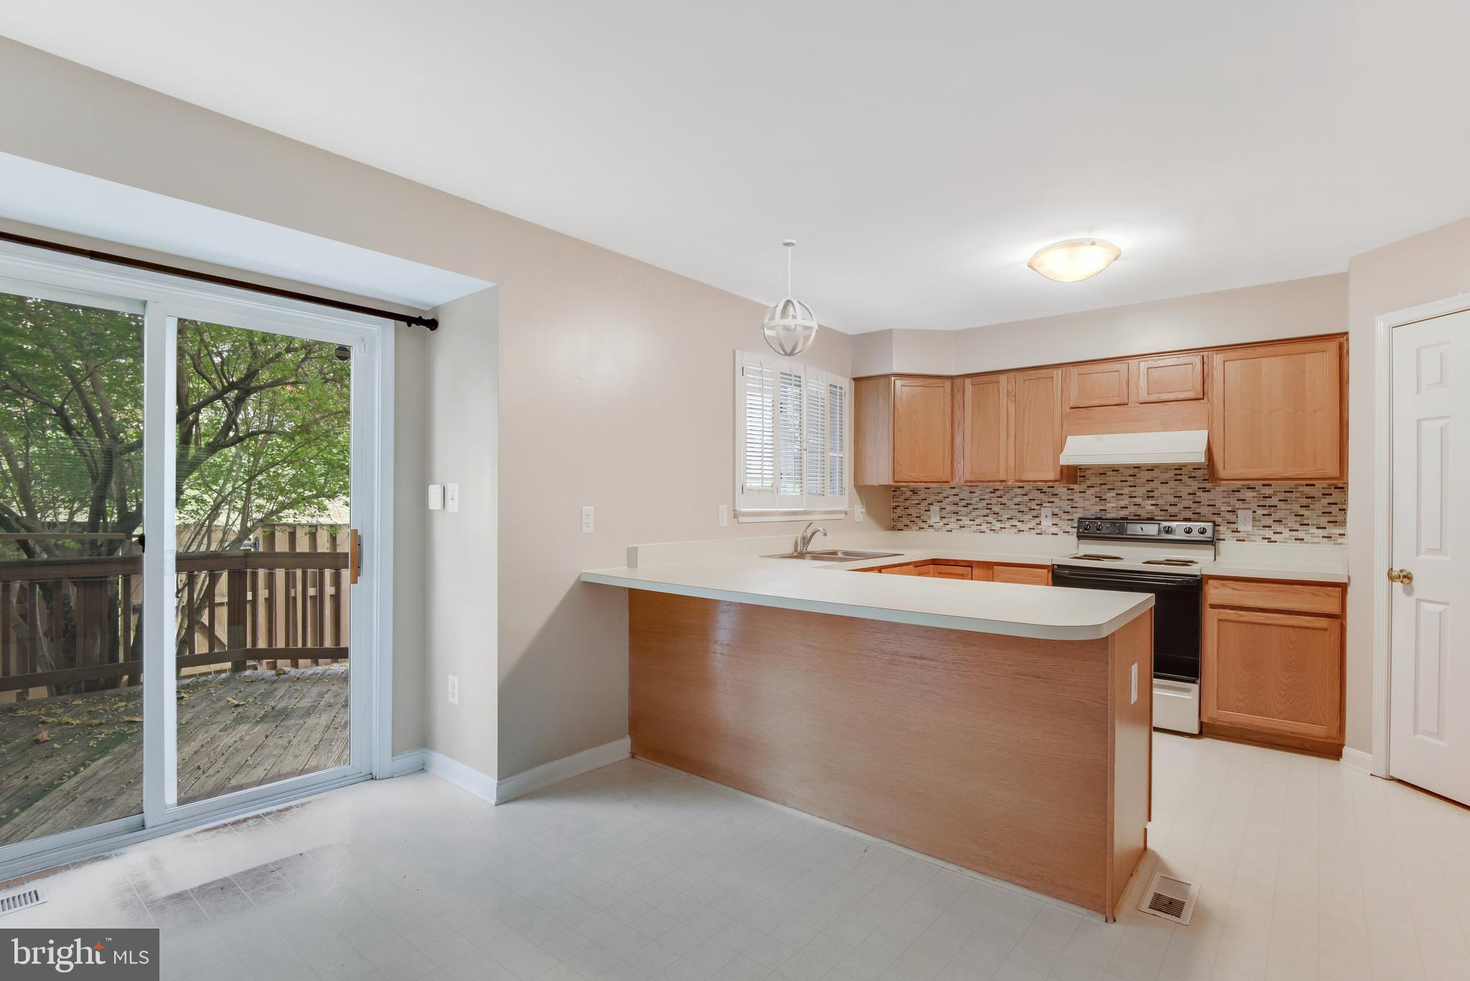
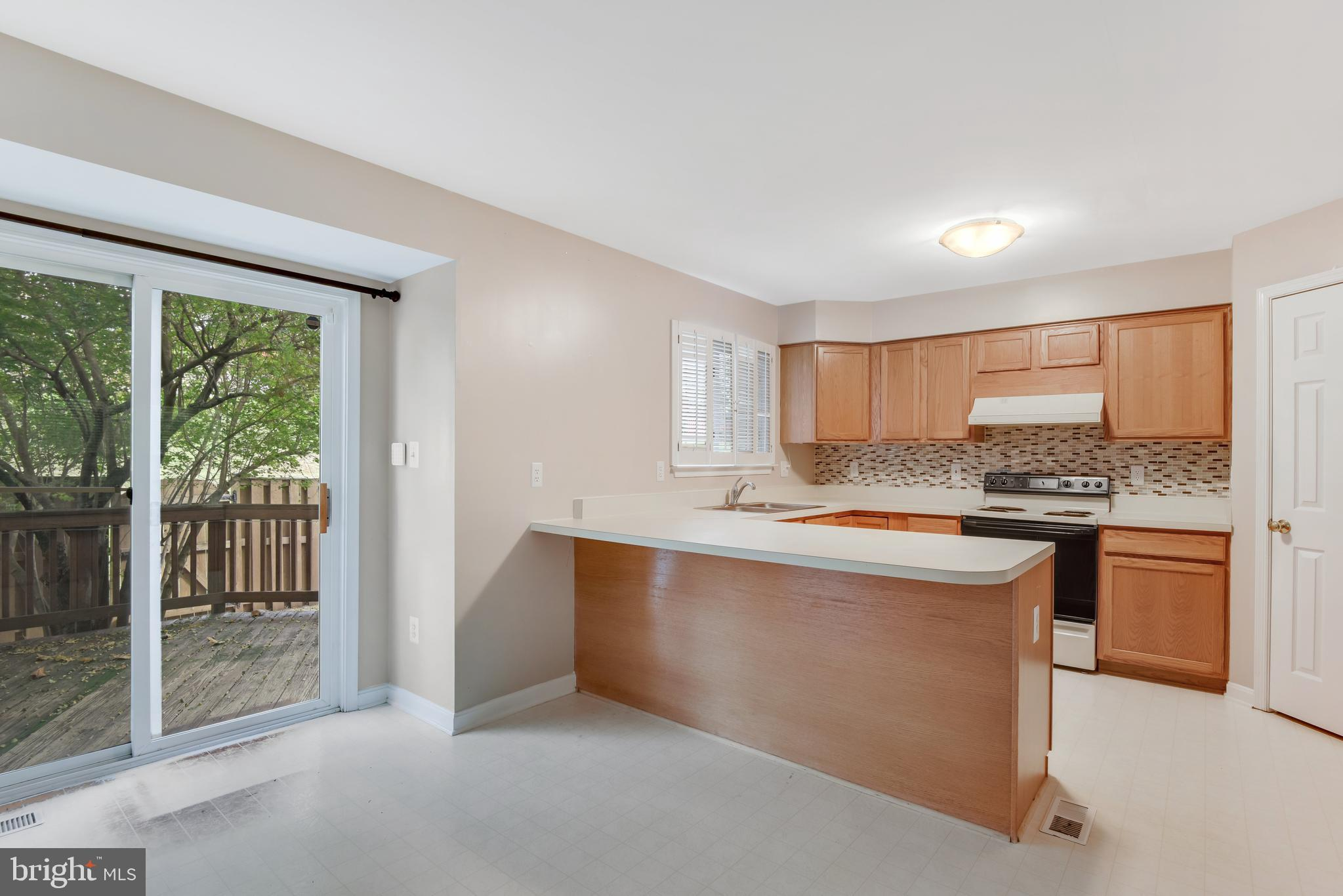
- pendant light [761,239,819,358]
